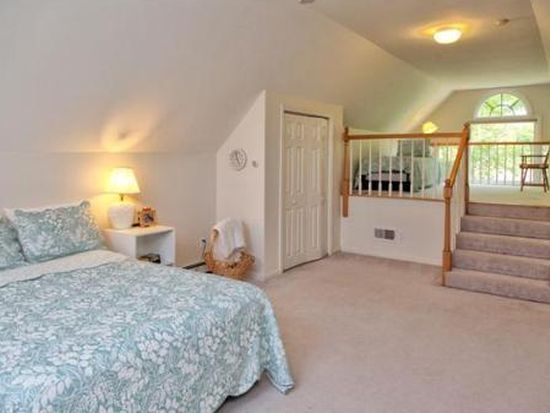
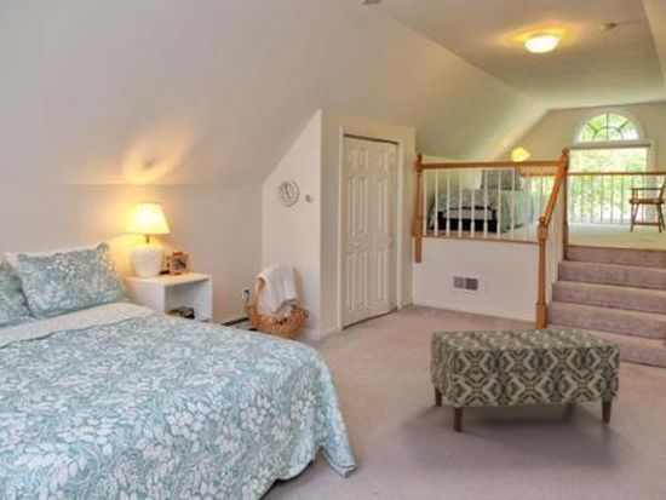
+ bench [430,327,621,432]
